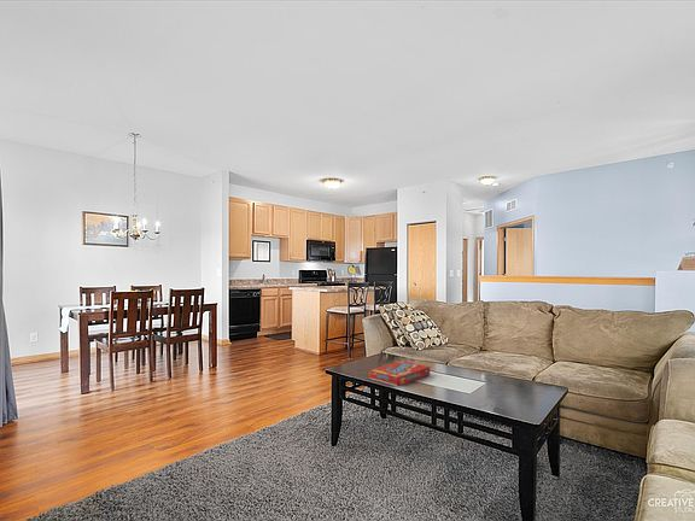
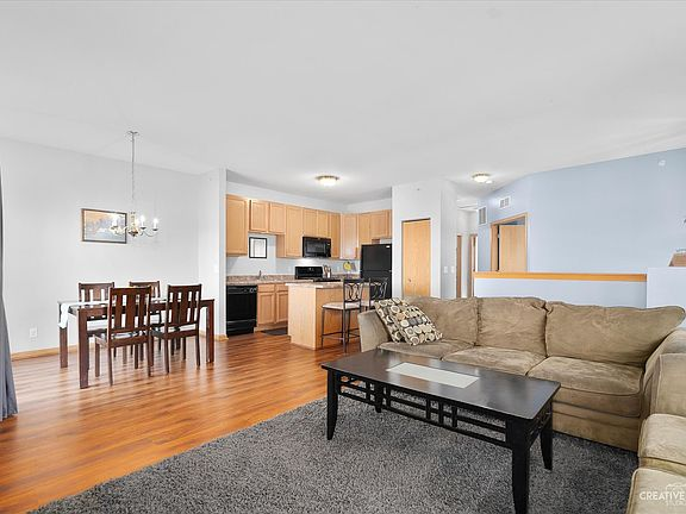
- snack box [367,359,431,387]
